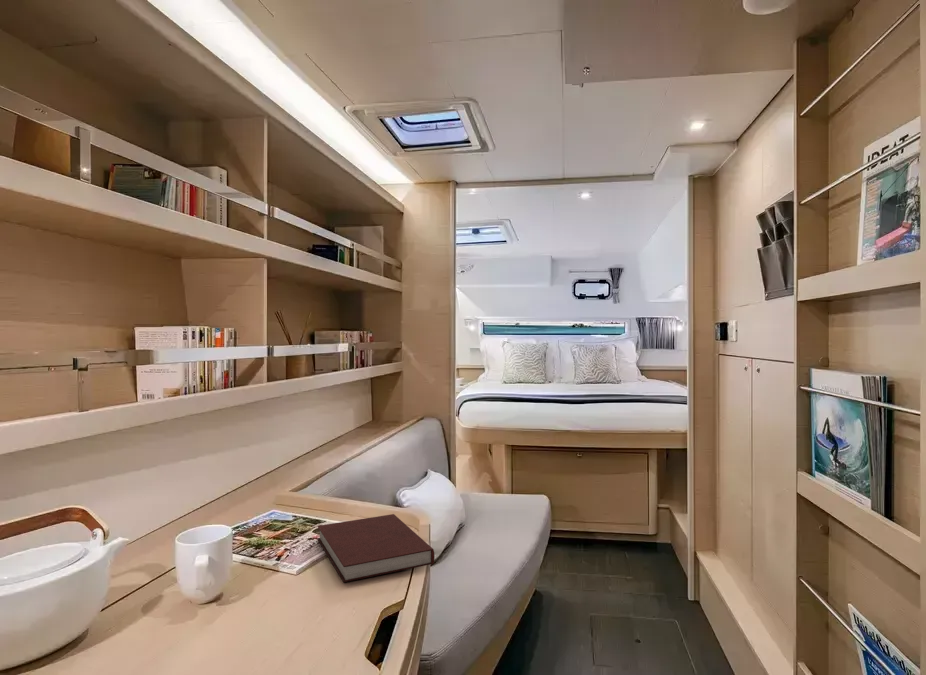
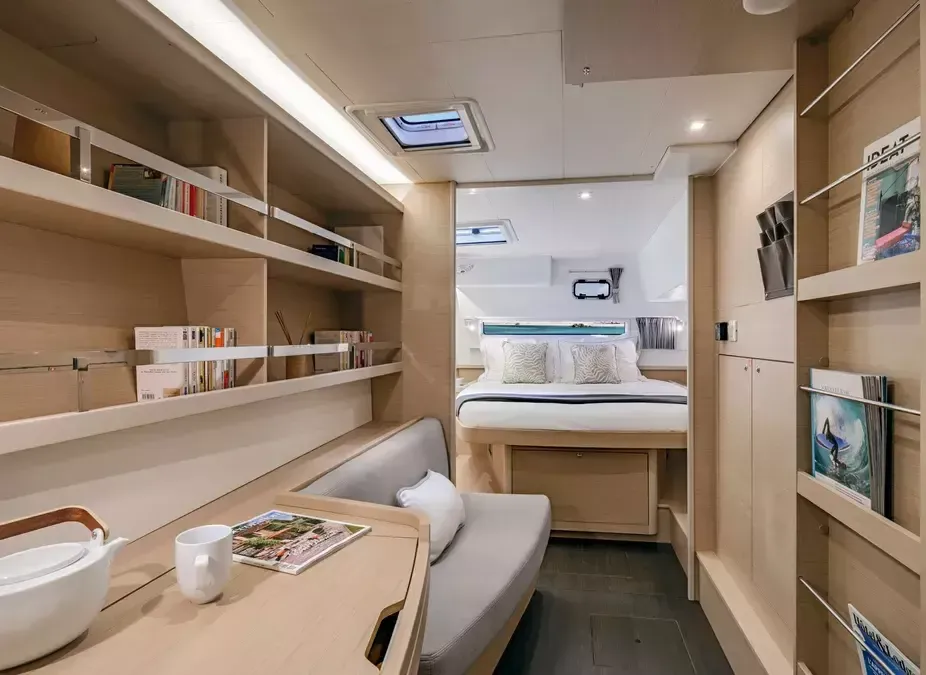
- notebook [316,513,436,583]
